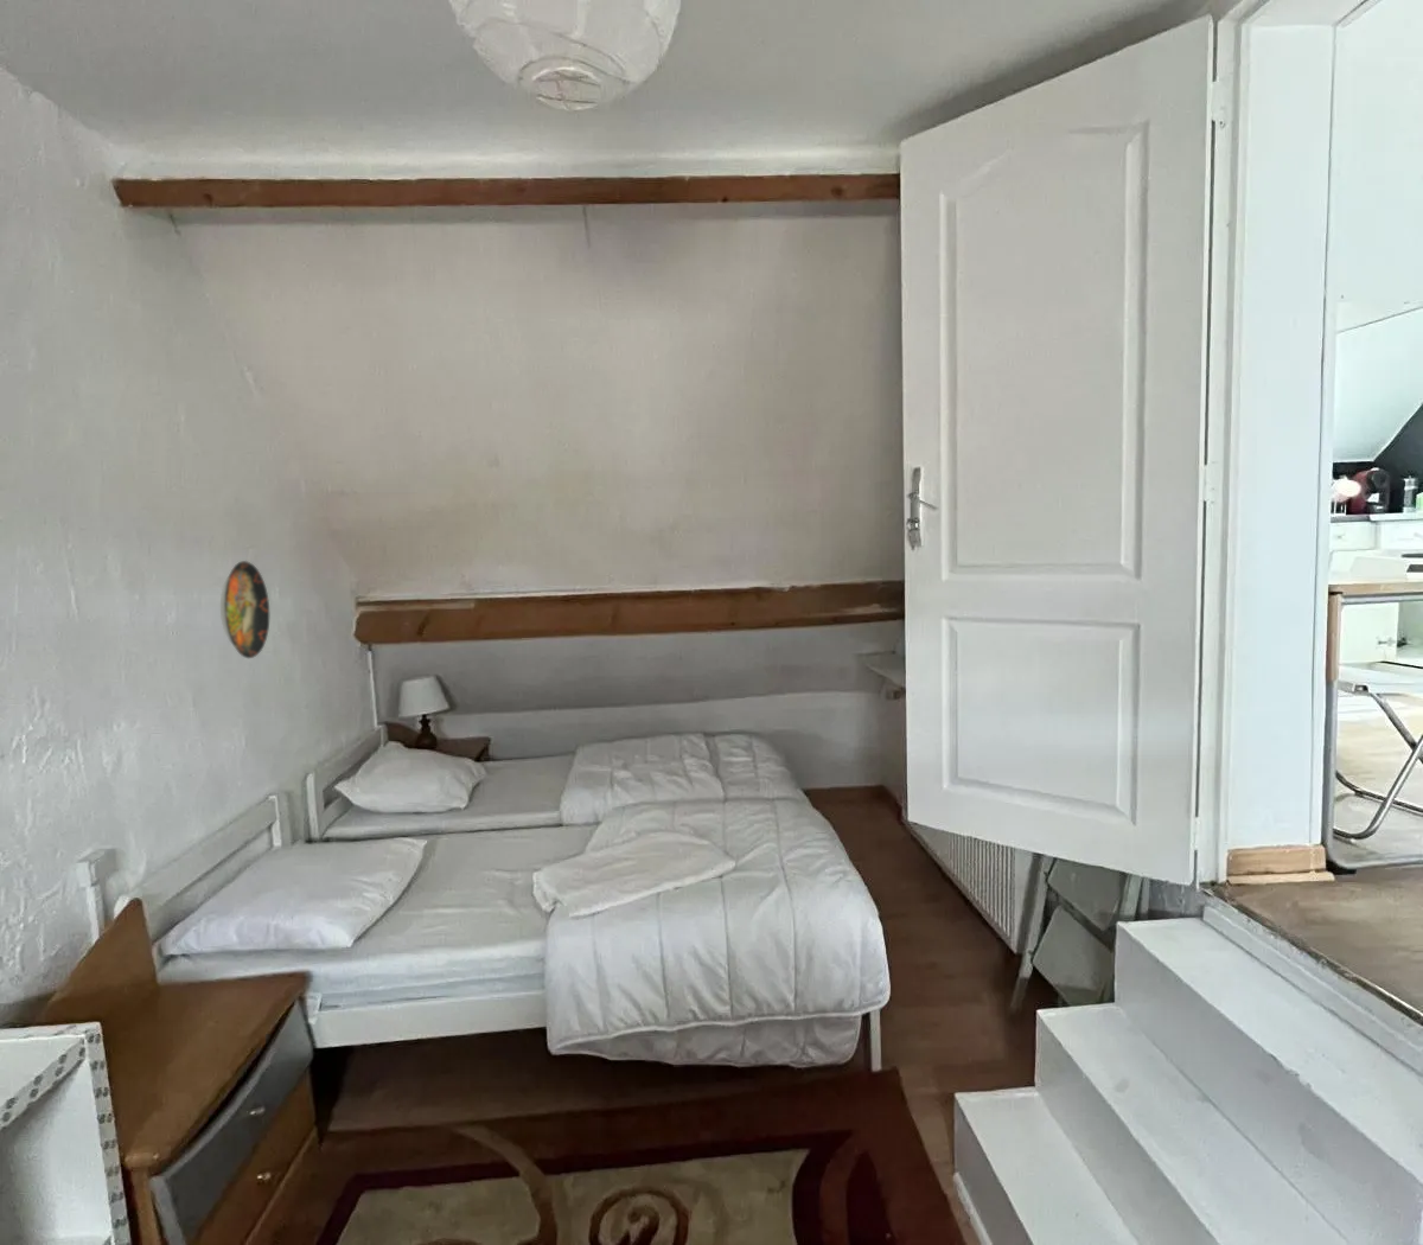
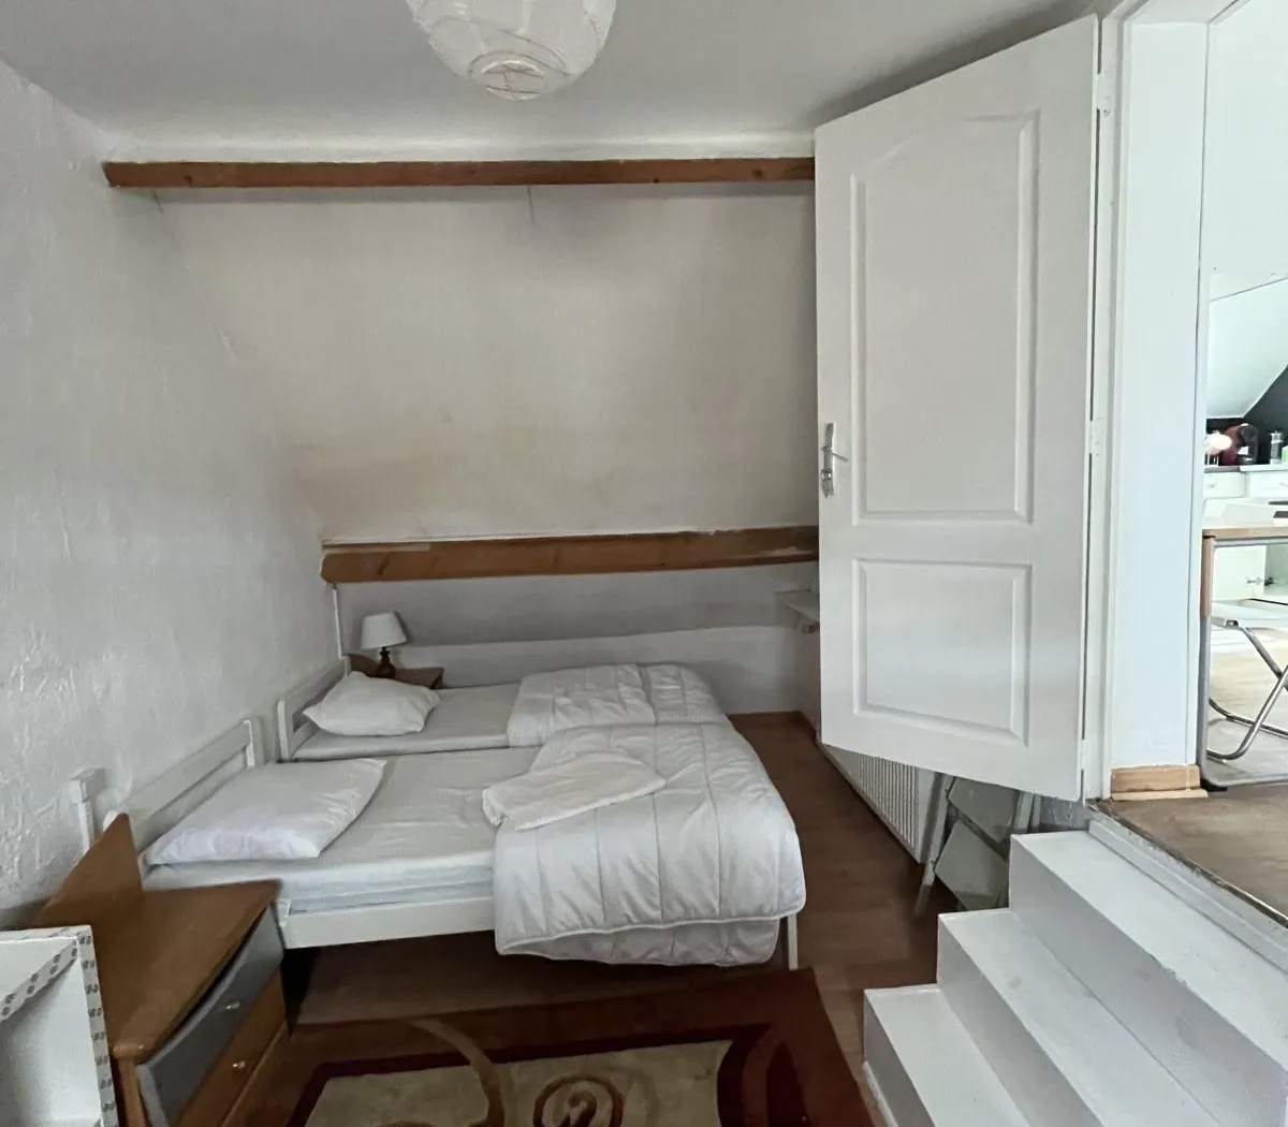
- decorative plate [219,560,270,659]
